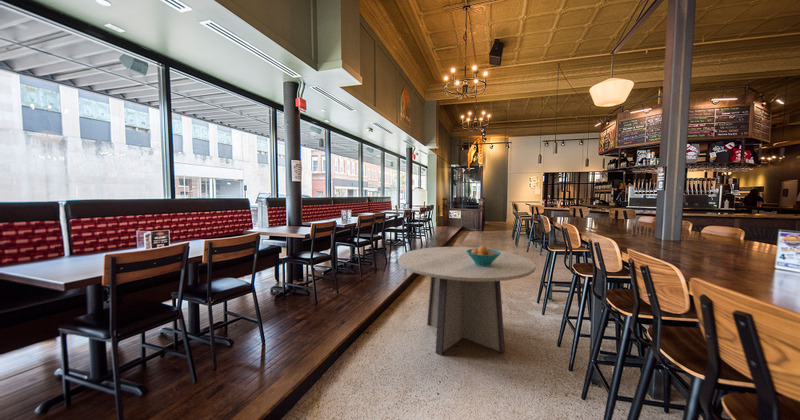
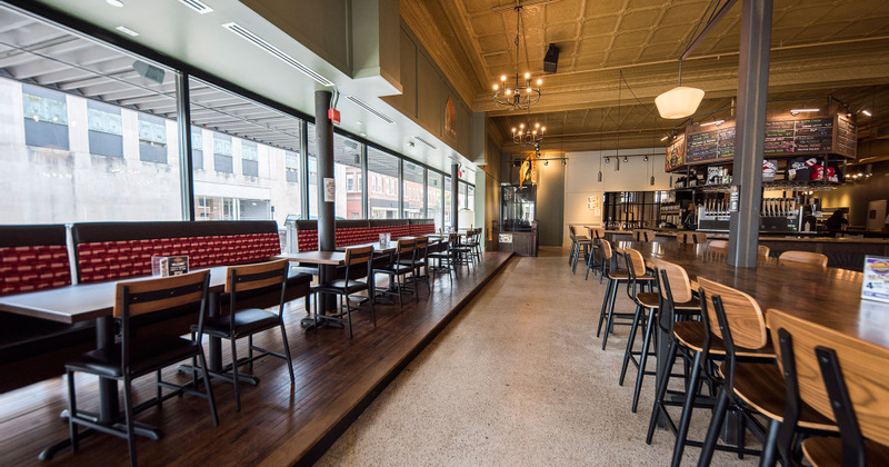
- fruit bowl [466,245,501,267]
- dining table [397,246,537,356]
